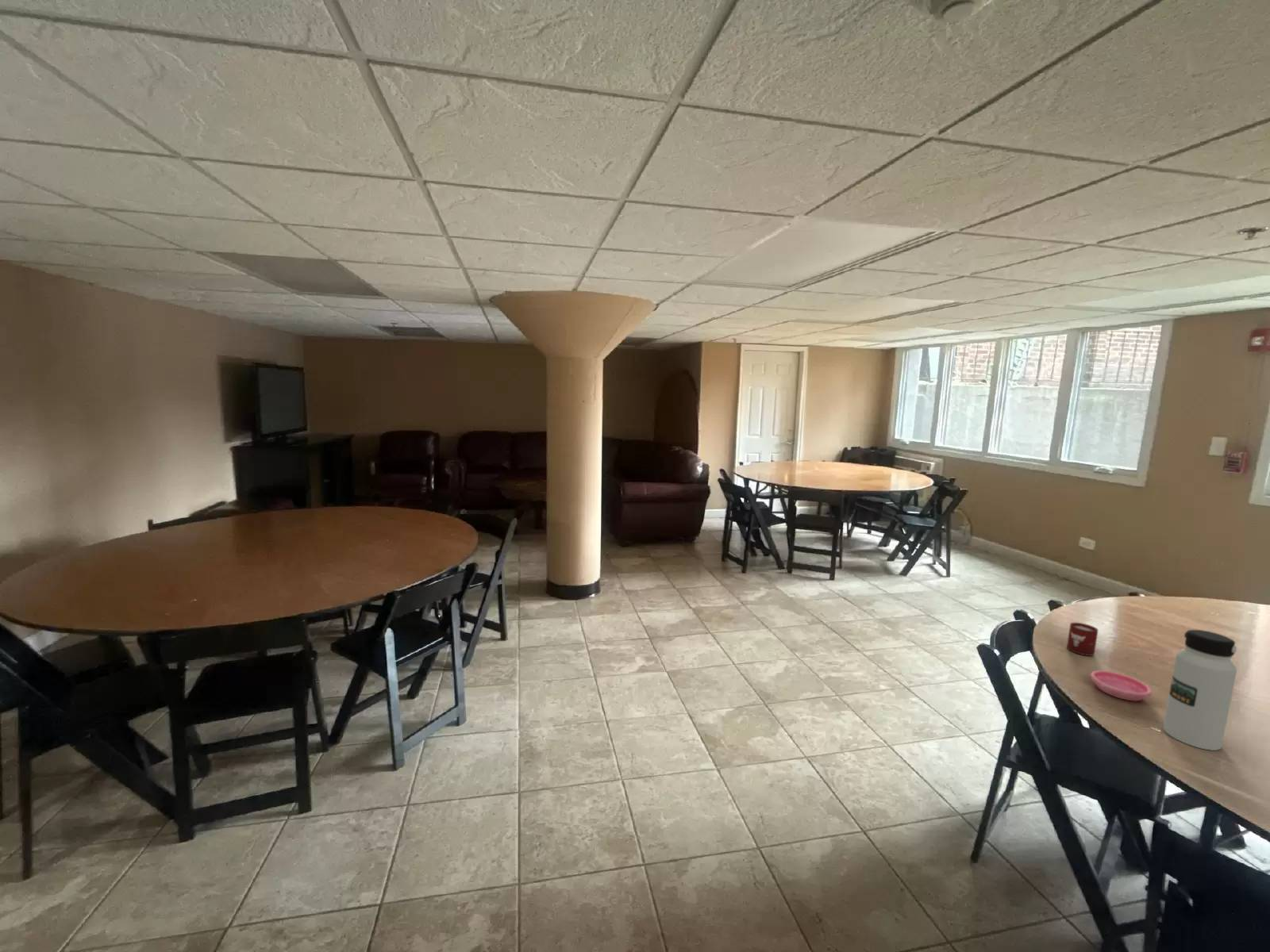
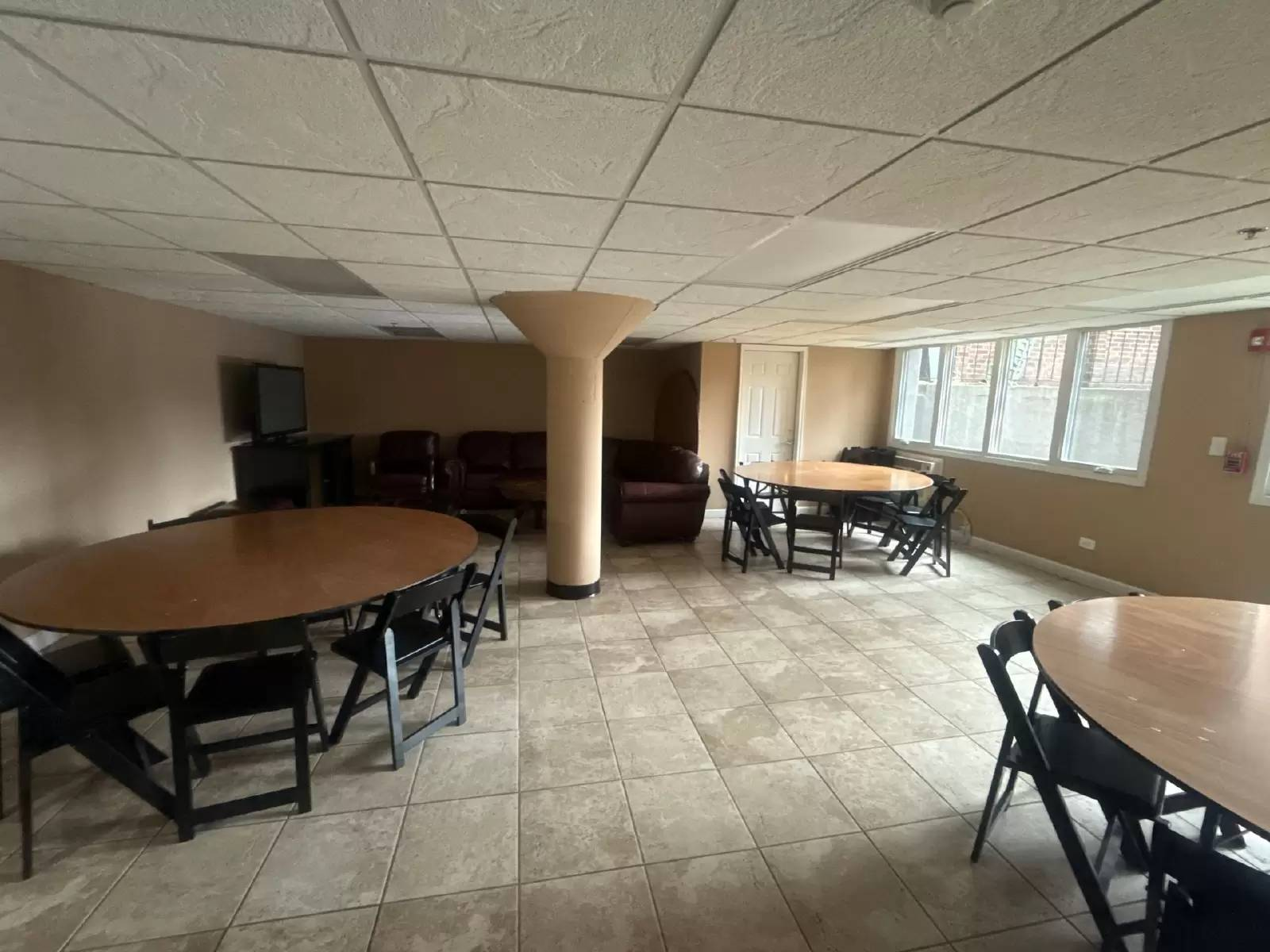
- saucer [1090,670,1153,702]
- cup [1066,622,1099,657]
- water bottle [1162,629,1237,751]
